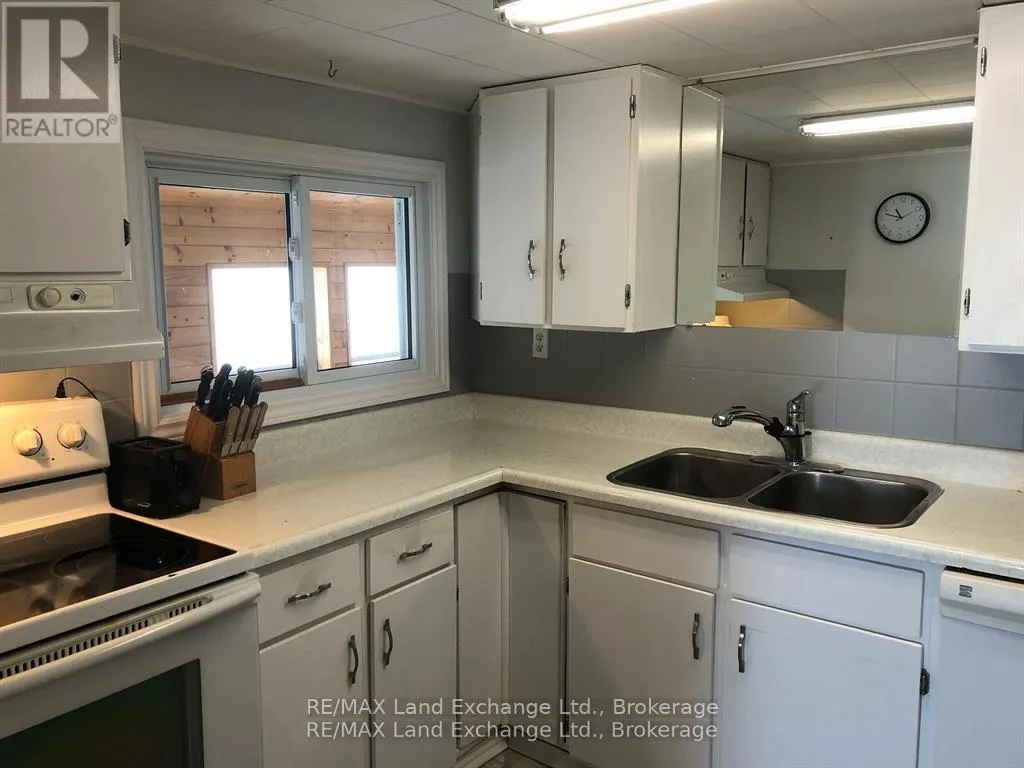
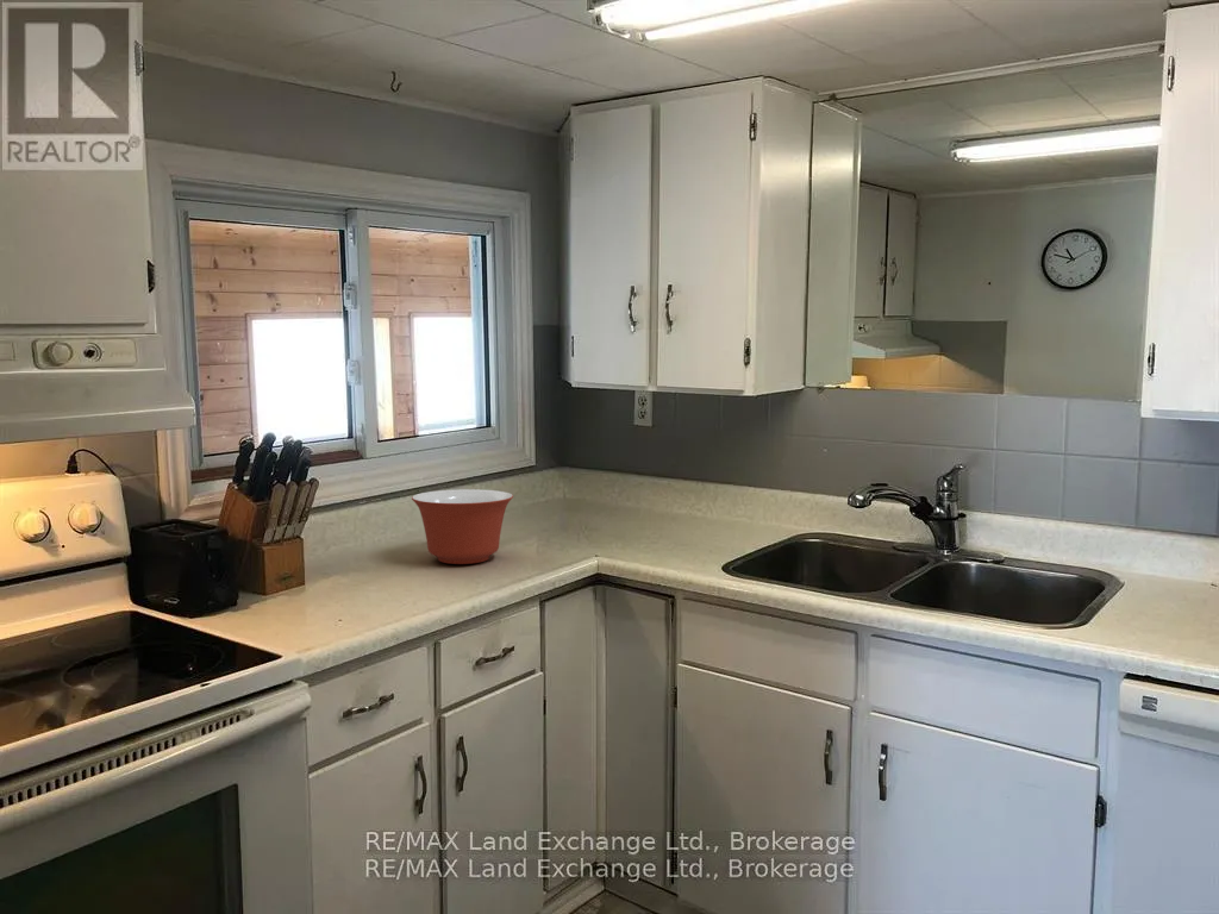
+ mixing bowl [411,488,514,565]
